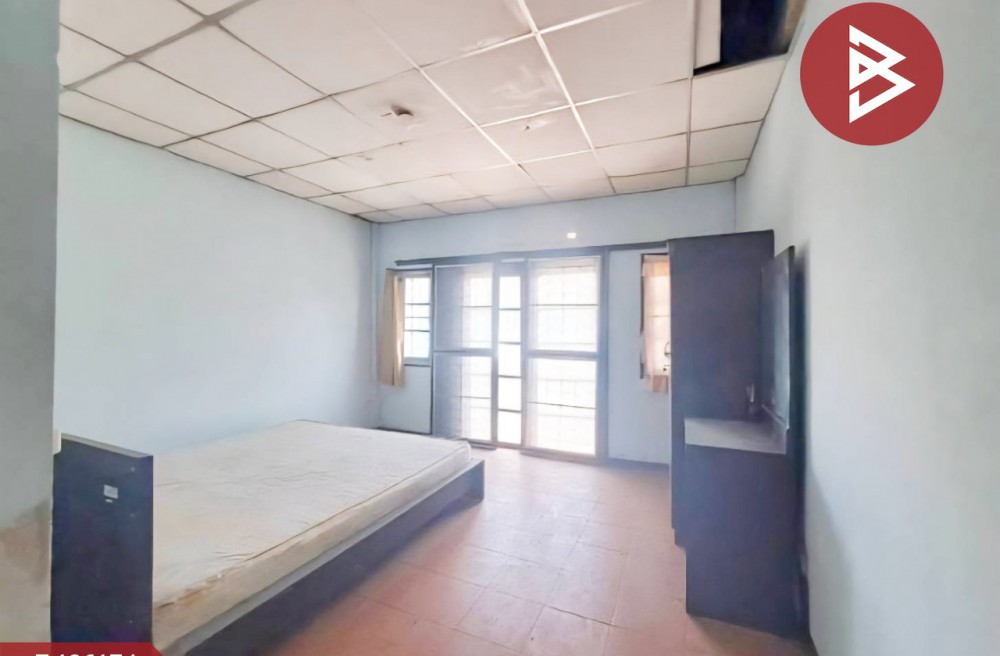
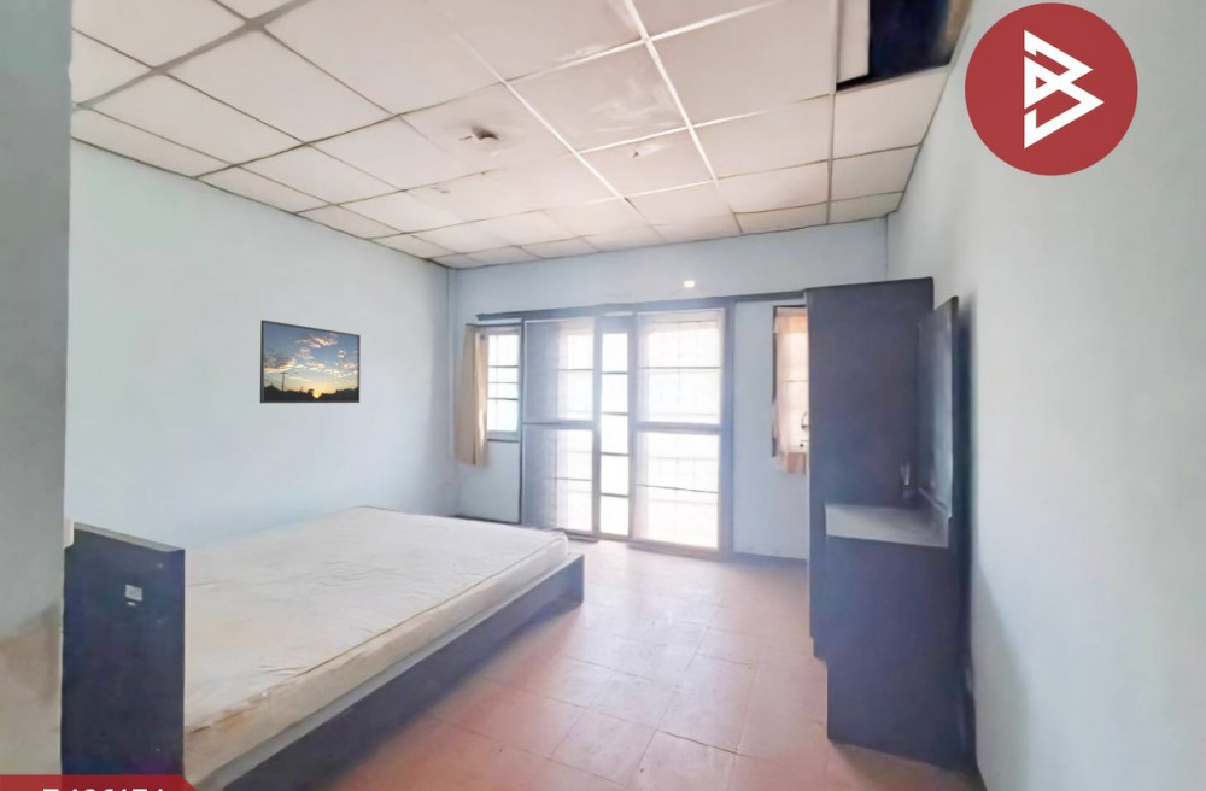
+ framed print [259,318,362,404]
